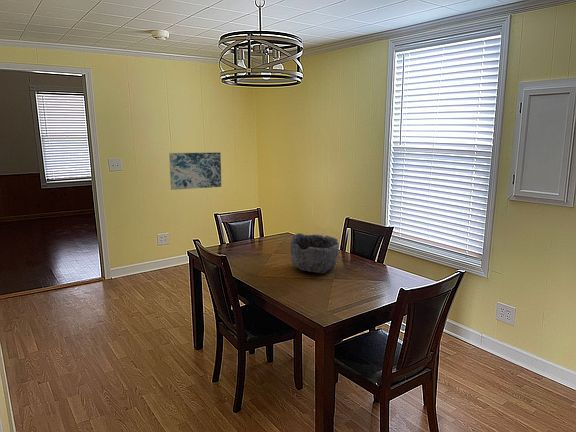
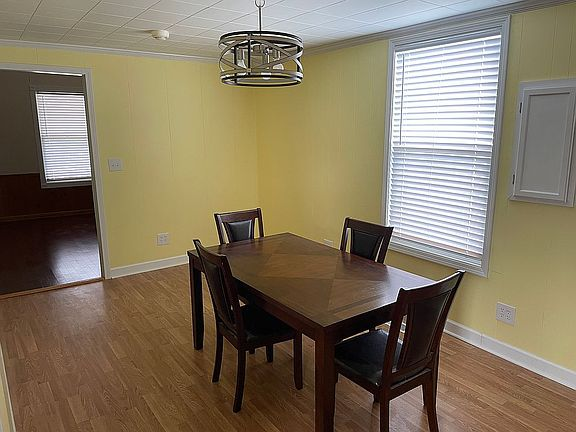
- wall art [168,152,222,191]
- bowl [289,232,340,275]
